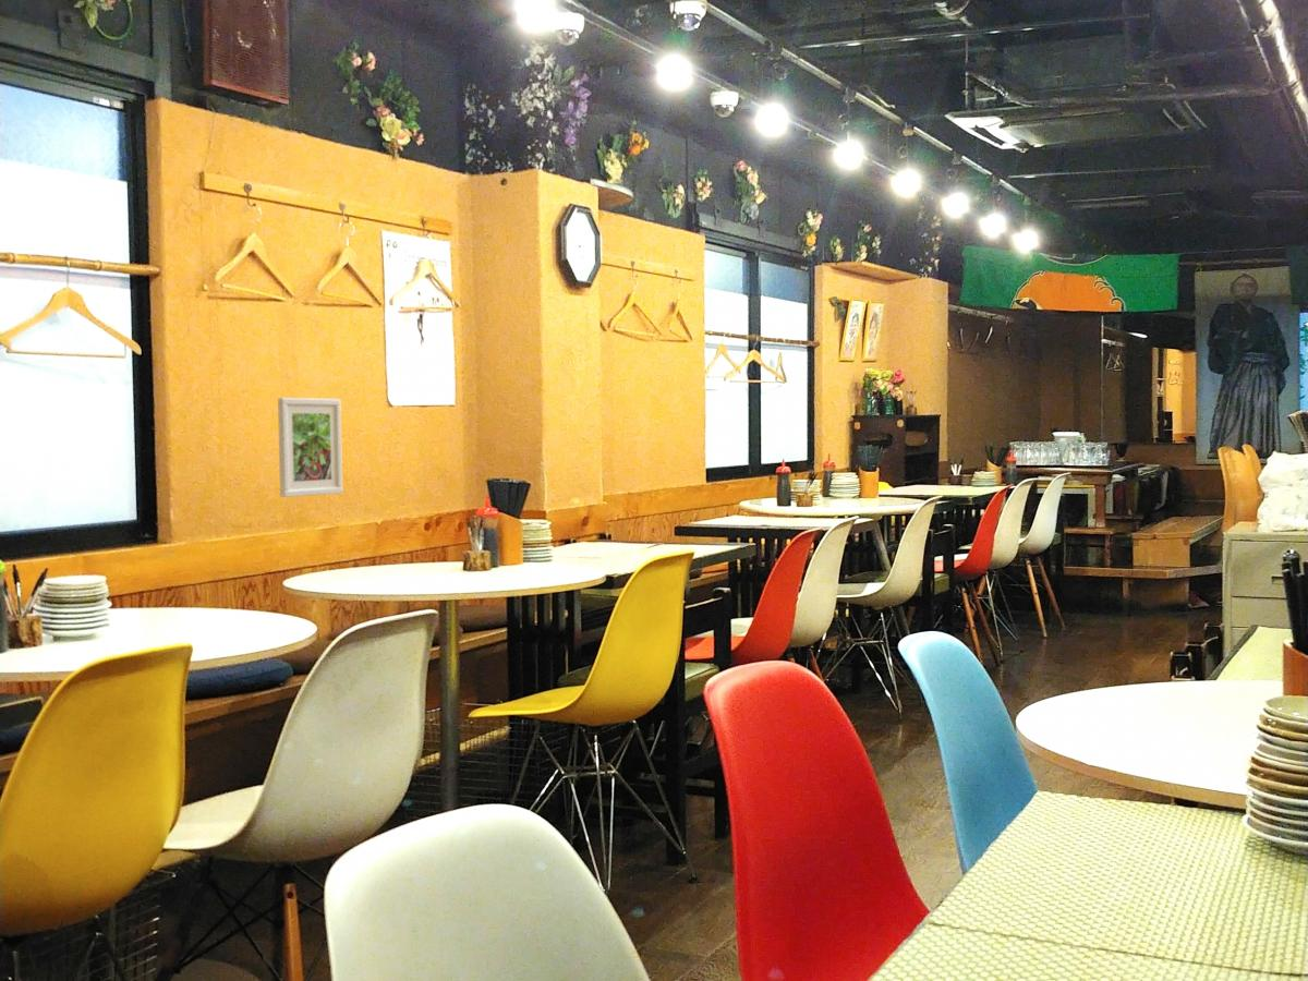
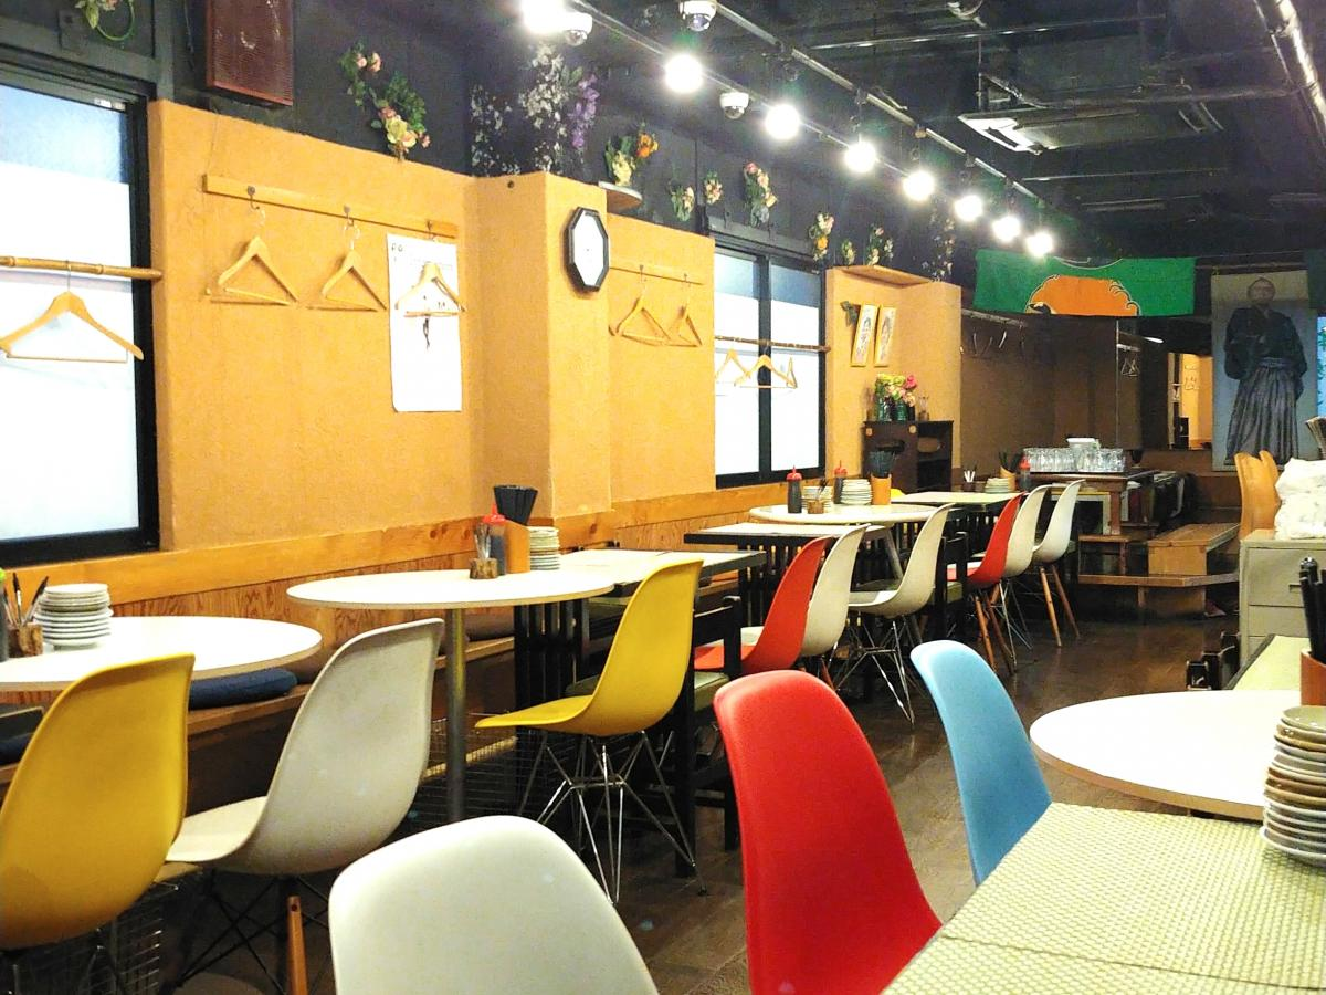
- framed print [277,397,343,498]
